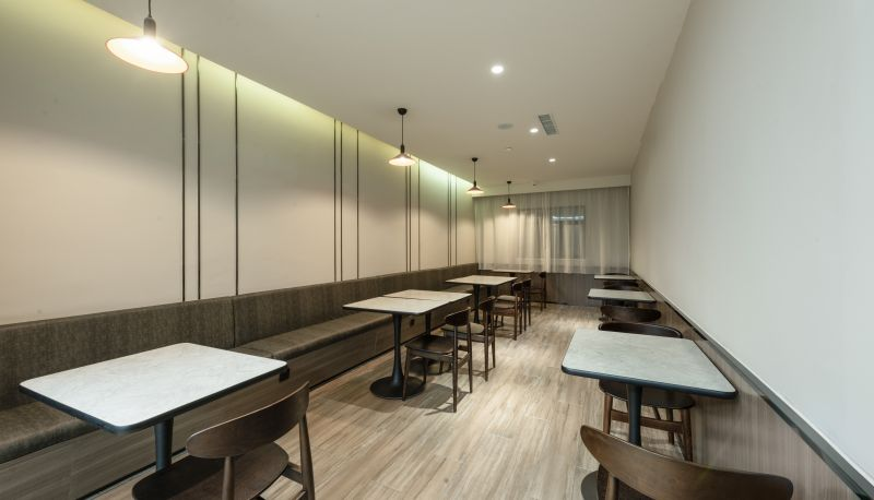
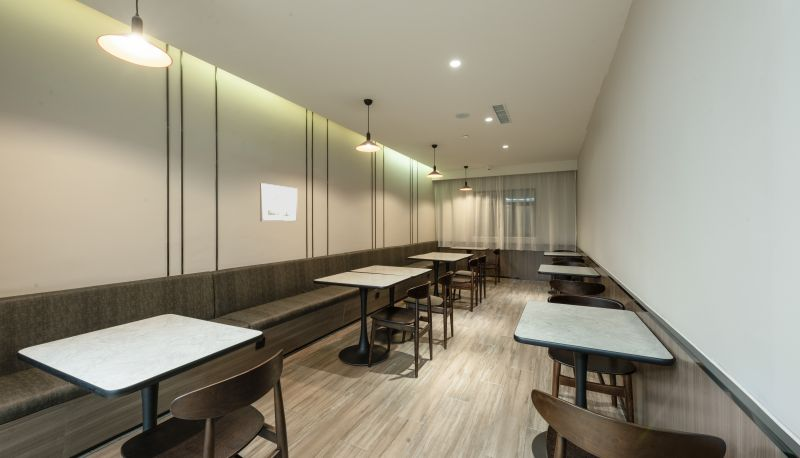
+ wall art [259,182,298,223]
